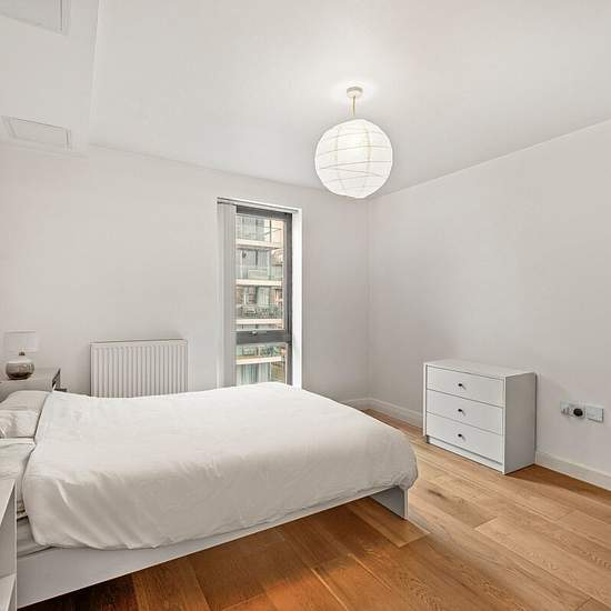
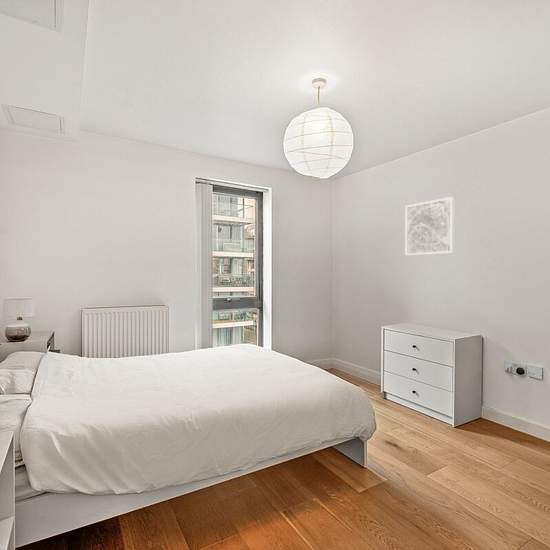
+ wall art [404,196,455,257]
